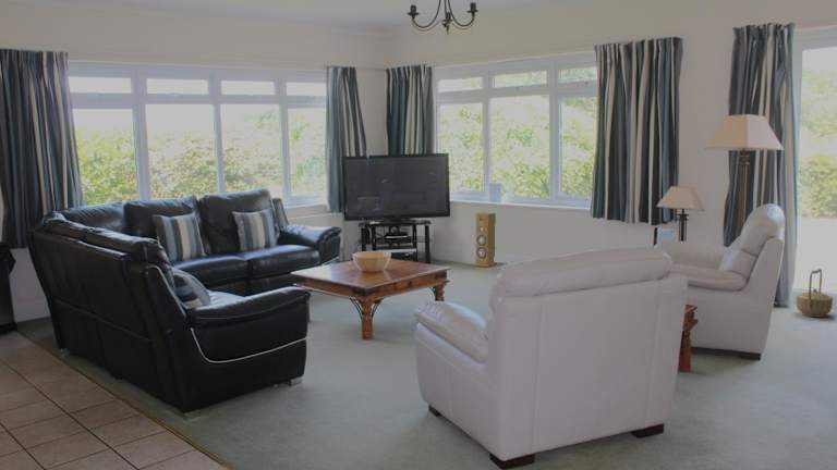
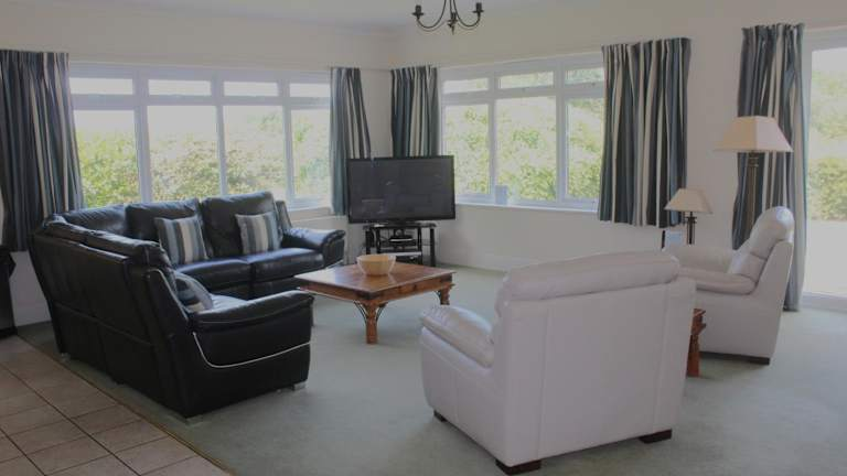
- basket [796,268,834,319]
- speaker [475,211,497,268]
